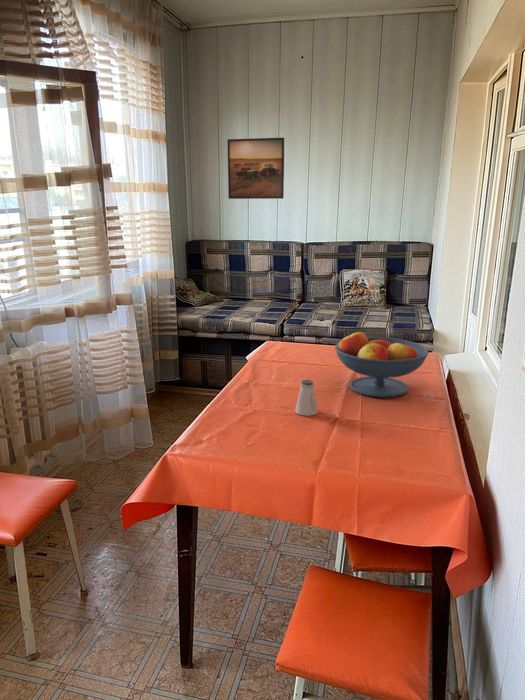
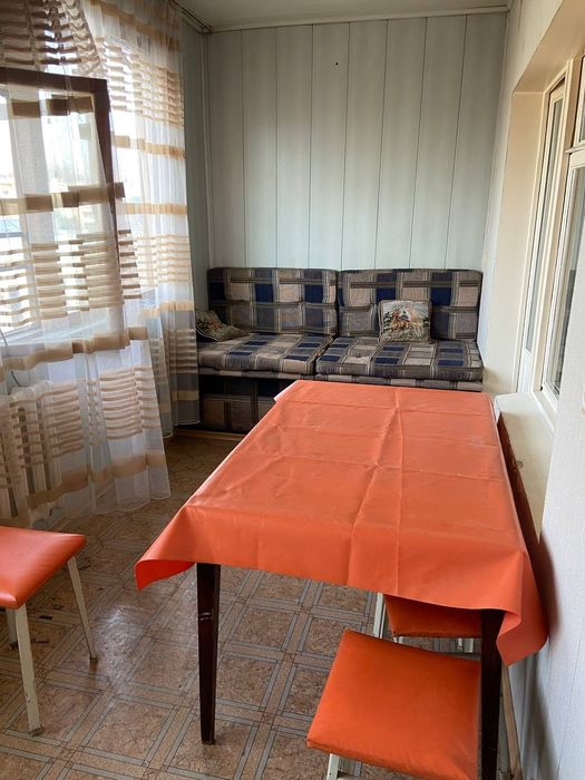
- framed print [227,137,285,200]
- saltshaker [294,379,319,417]
- fruit bowl [334,331,430,398]
